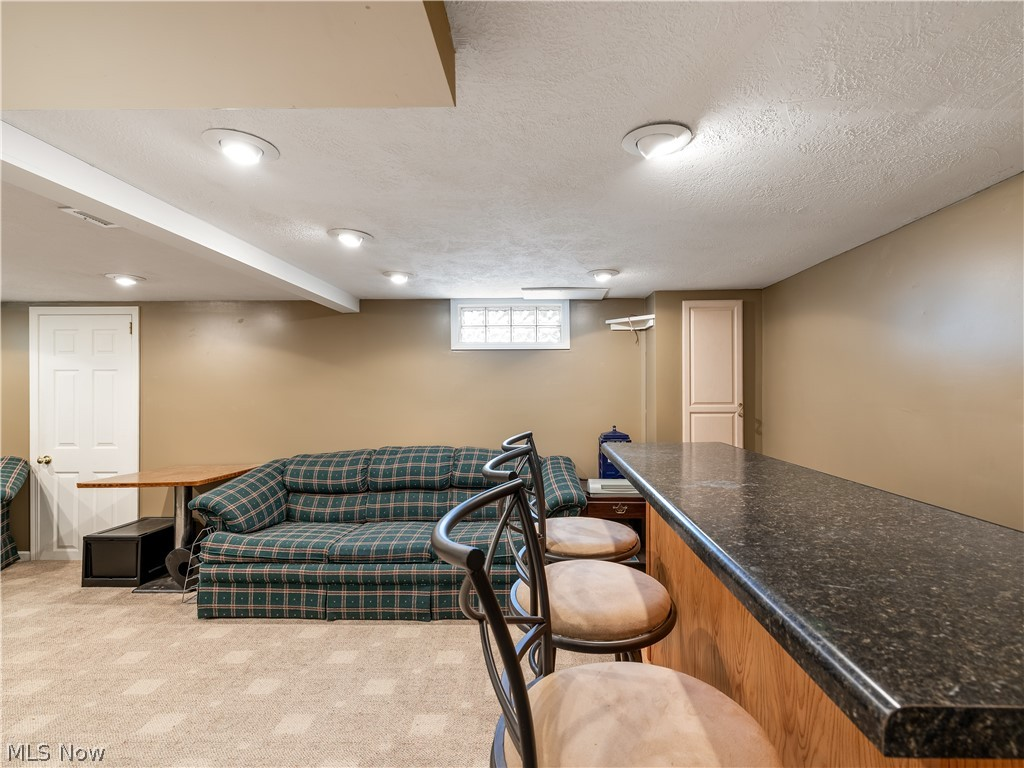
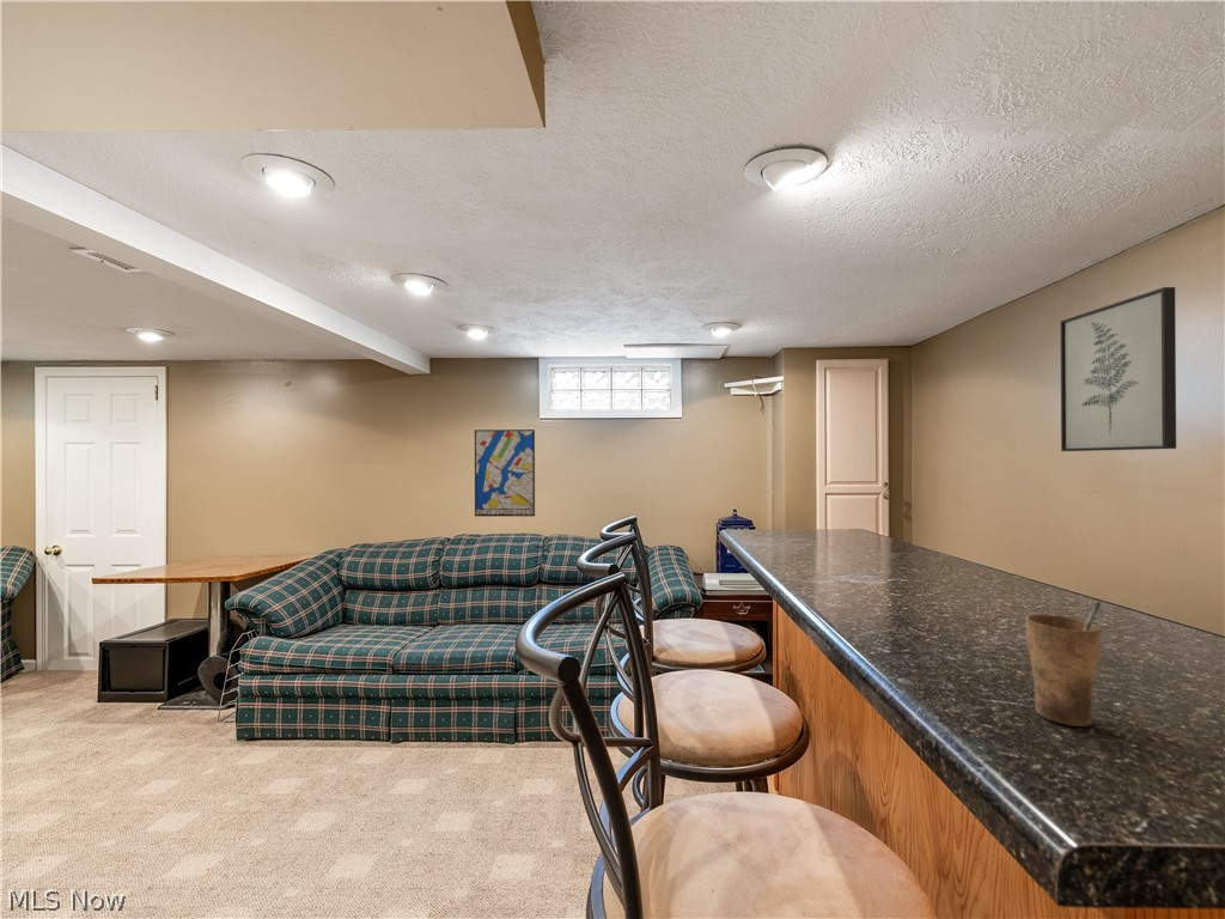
+ wall art [1060,286,1177,452]
+ wall art [474,428,536,517]
+ cup [1024,600,1103,728]
